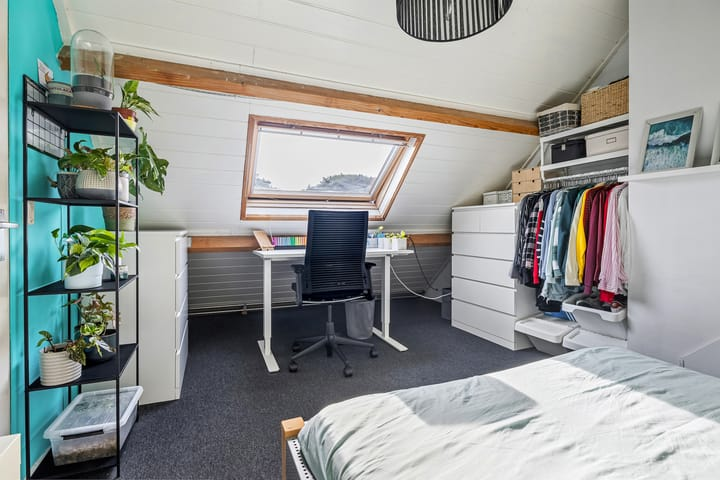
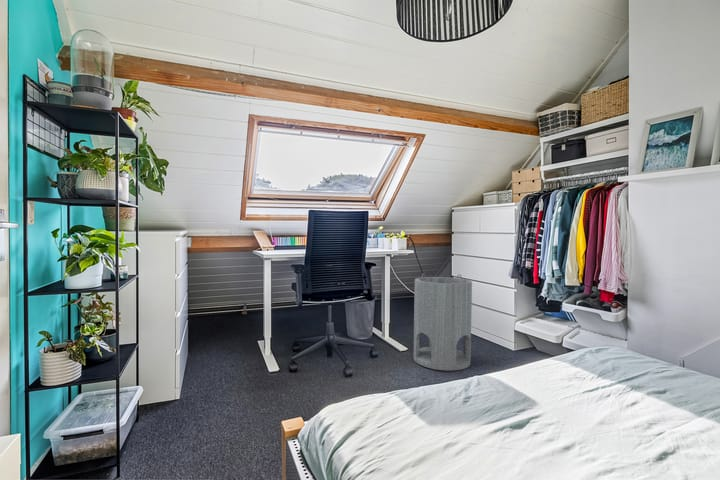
+ cylinder [412,272,473,372]
